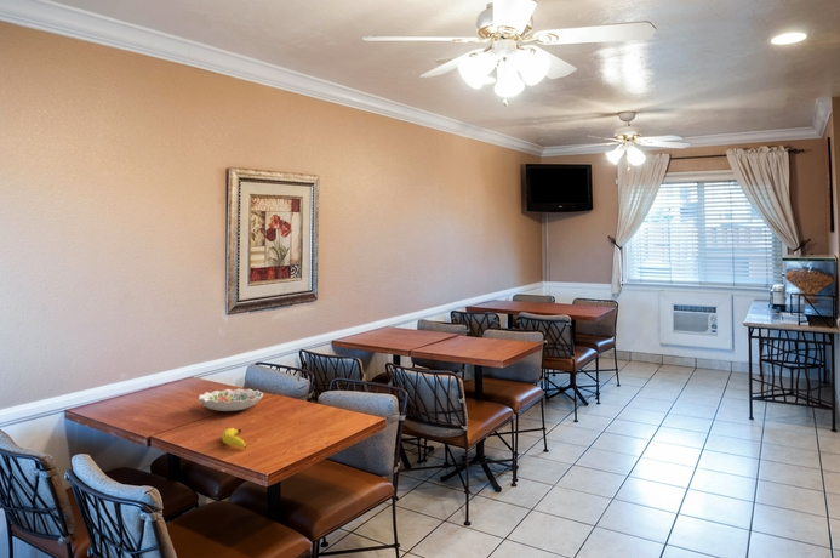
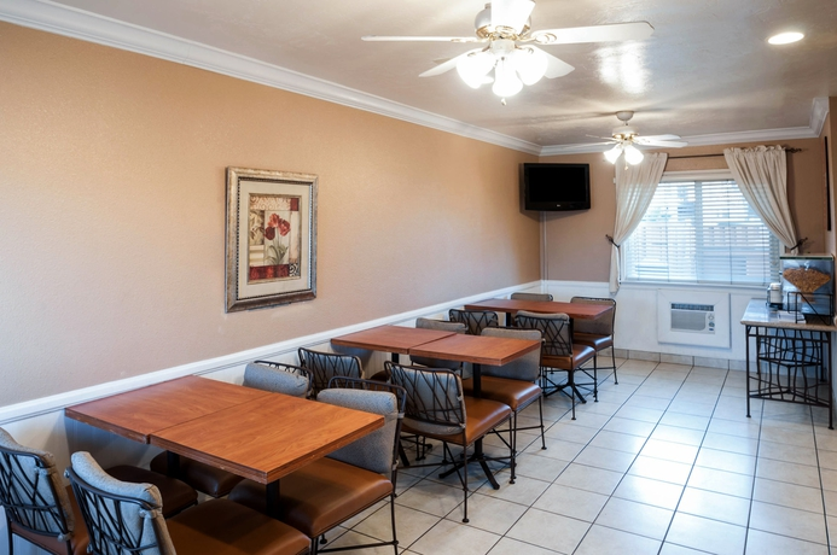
- banana [221,427,247,449]
- decorative bowl [198,388,264,412]
